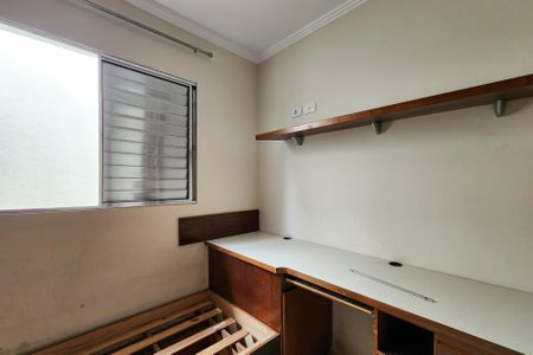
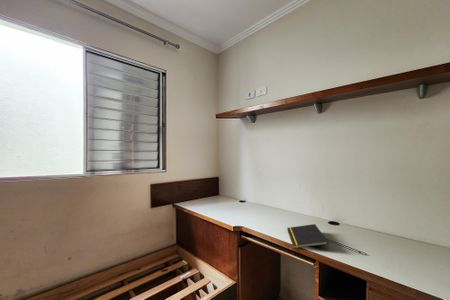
+ notepad [286,223,330,249]
